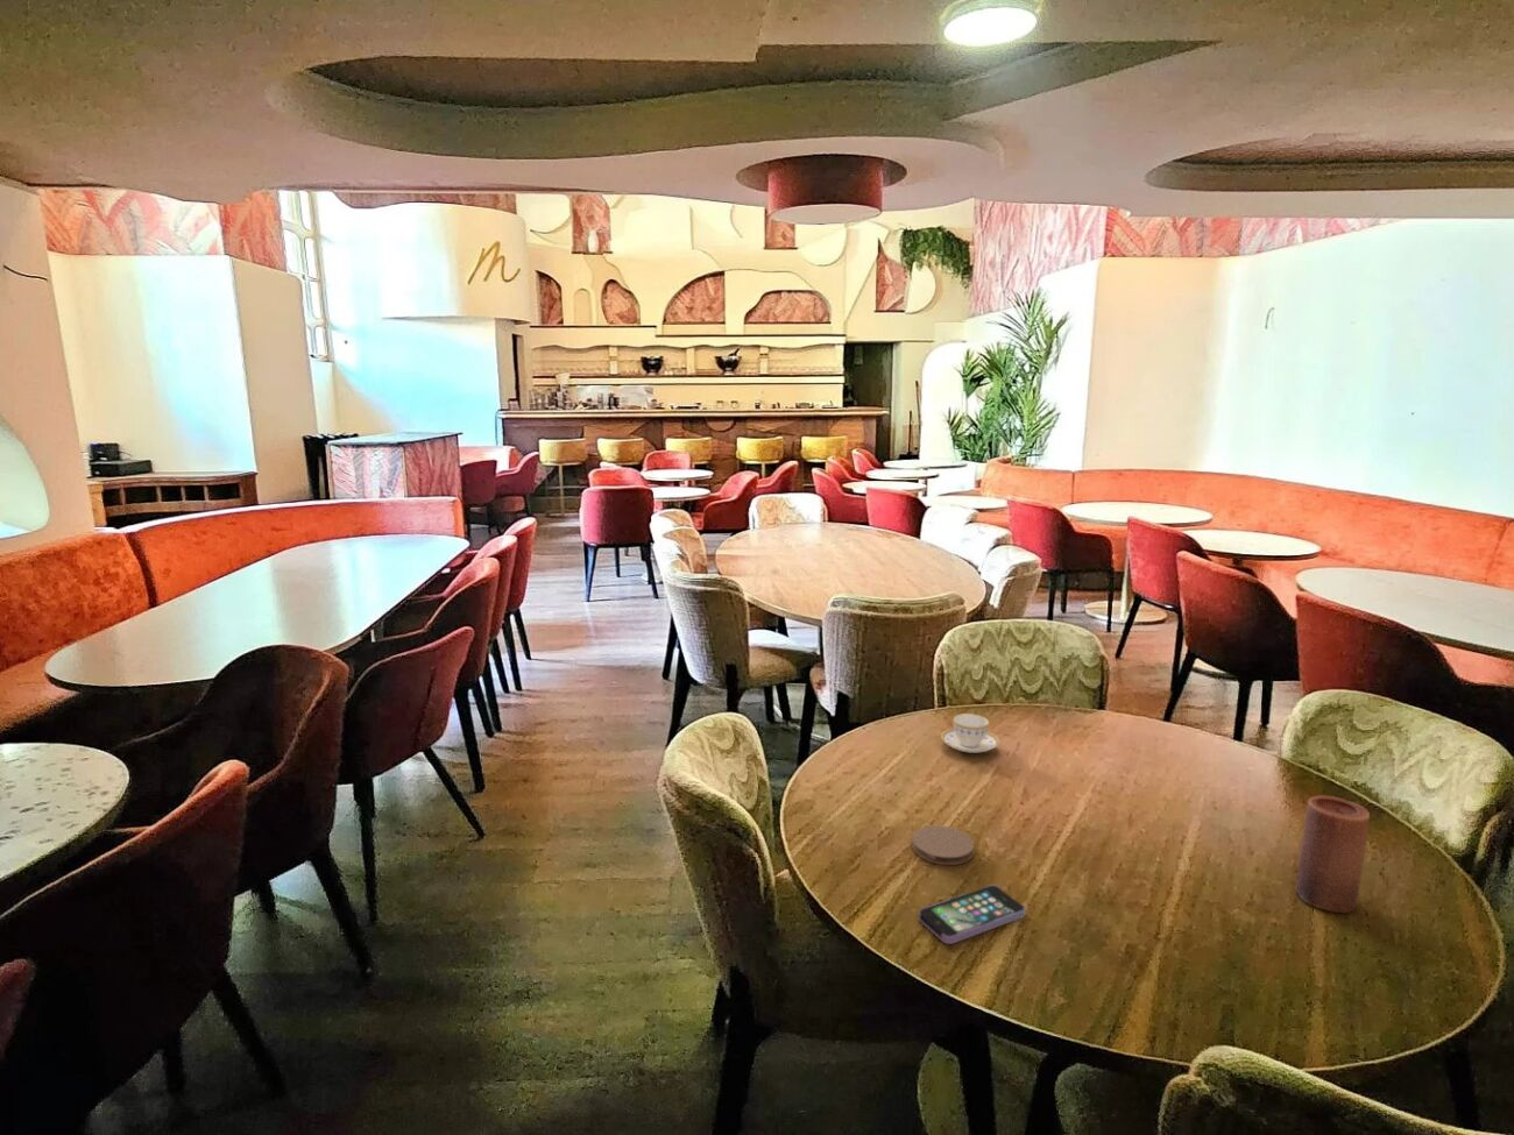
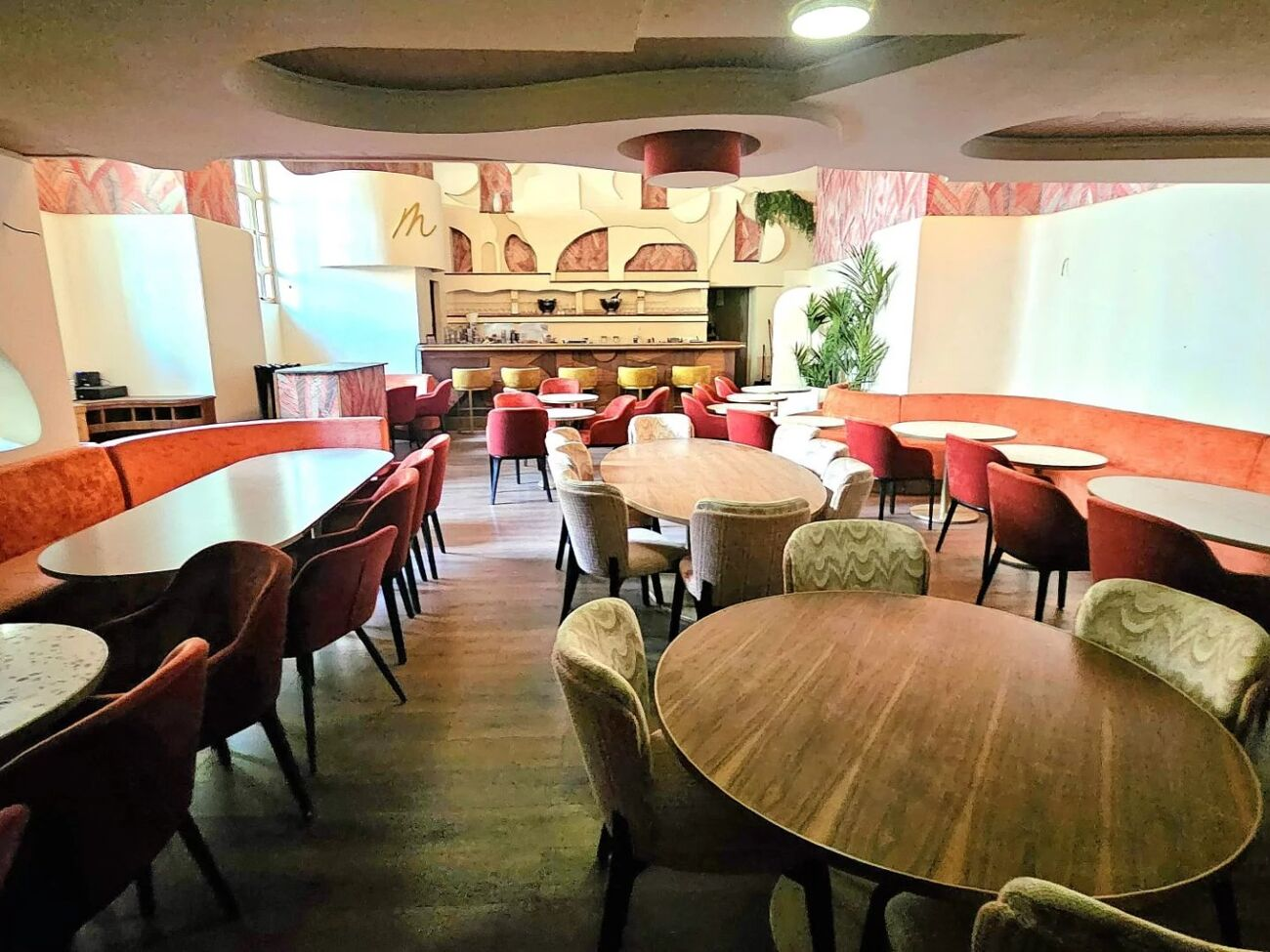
- coaster [912,824,975,866]
- teacup [939,713,1000,755]
- smartphone [918,883,1028,945]
- candle [1295,795,1371,913]
